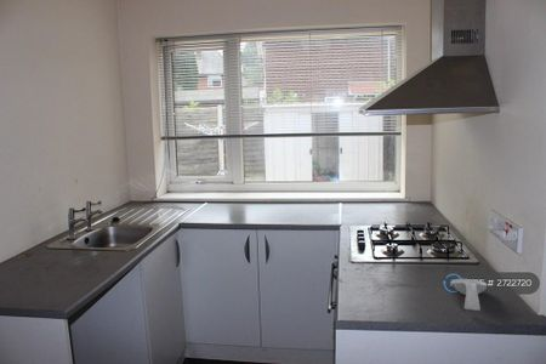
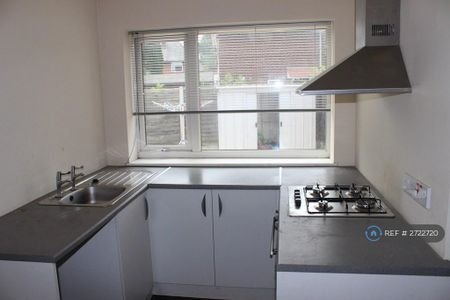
- spoon rest [450,278,488,312]
